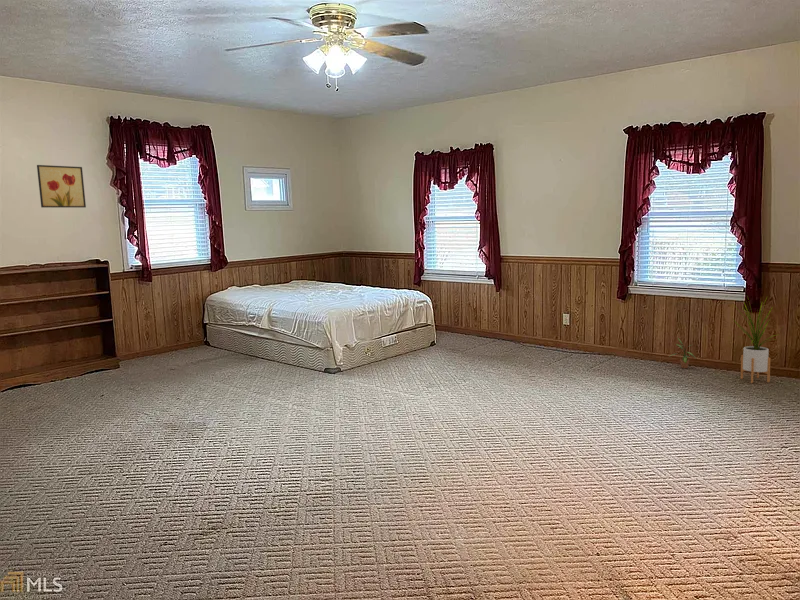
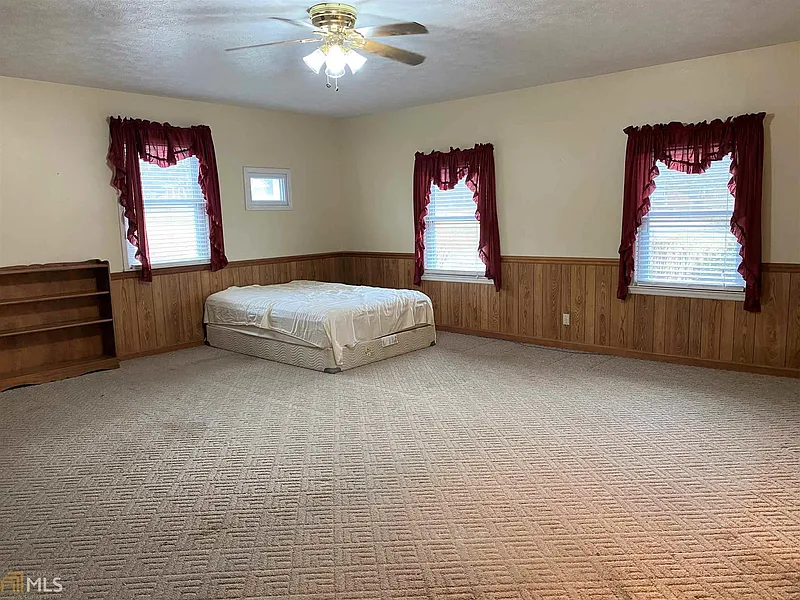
- potted plant [668,337,697,369]
- house plant [732,296,785,384]
- wall art [36,164,87,209]
